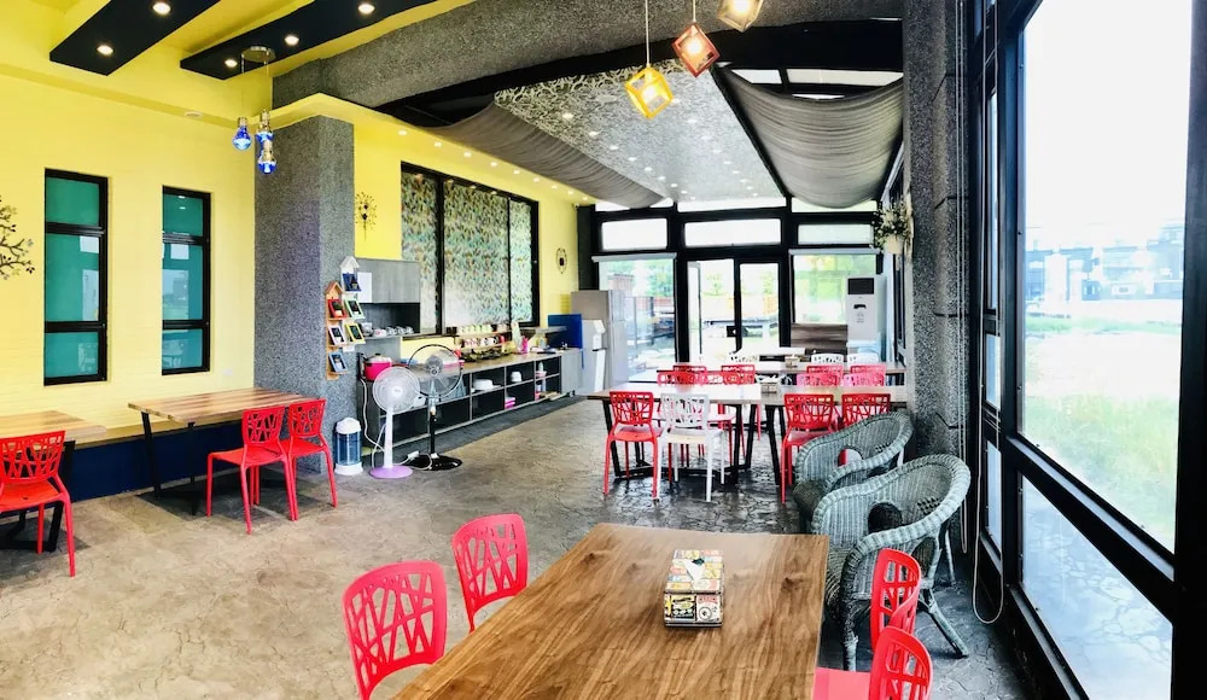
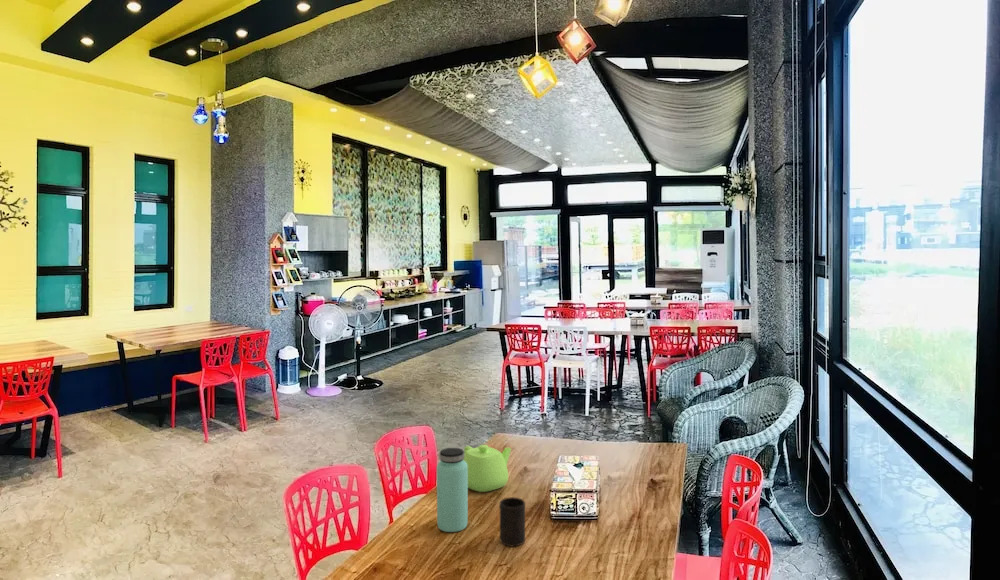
+ bottle [436,447,469,533]
+ cup [499,496,526,547]
+ teapot [463,444,512,493]
